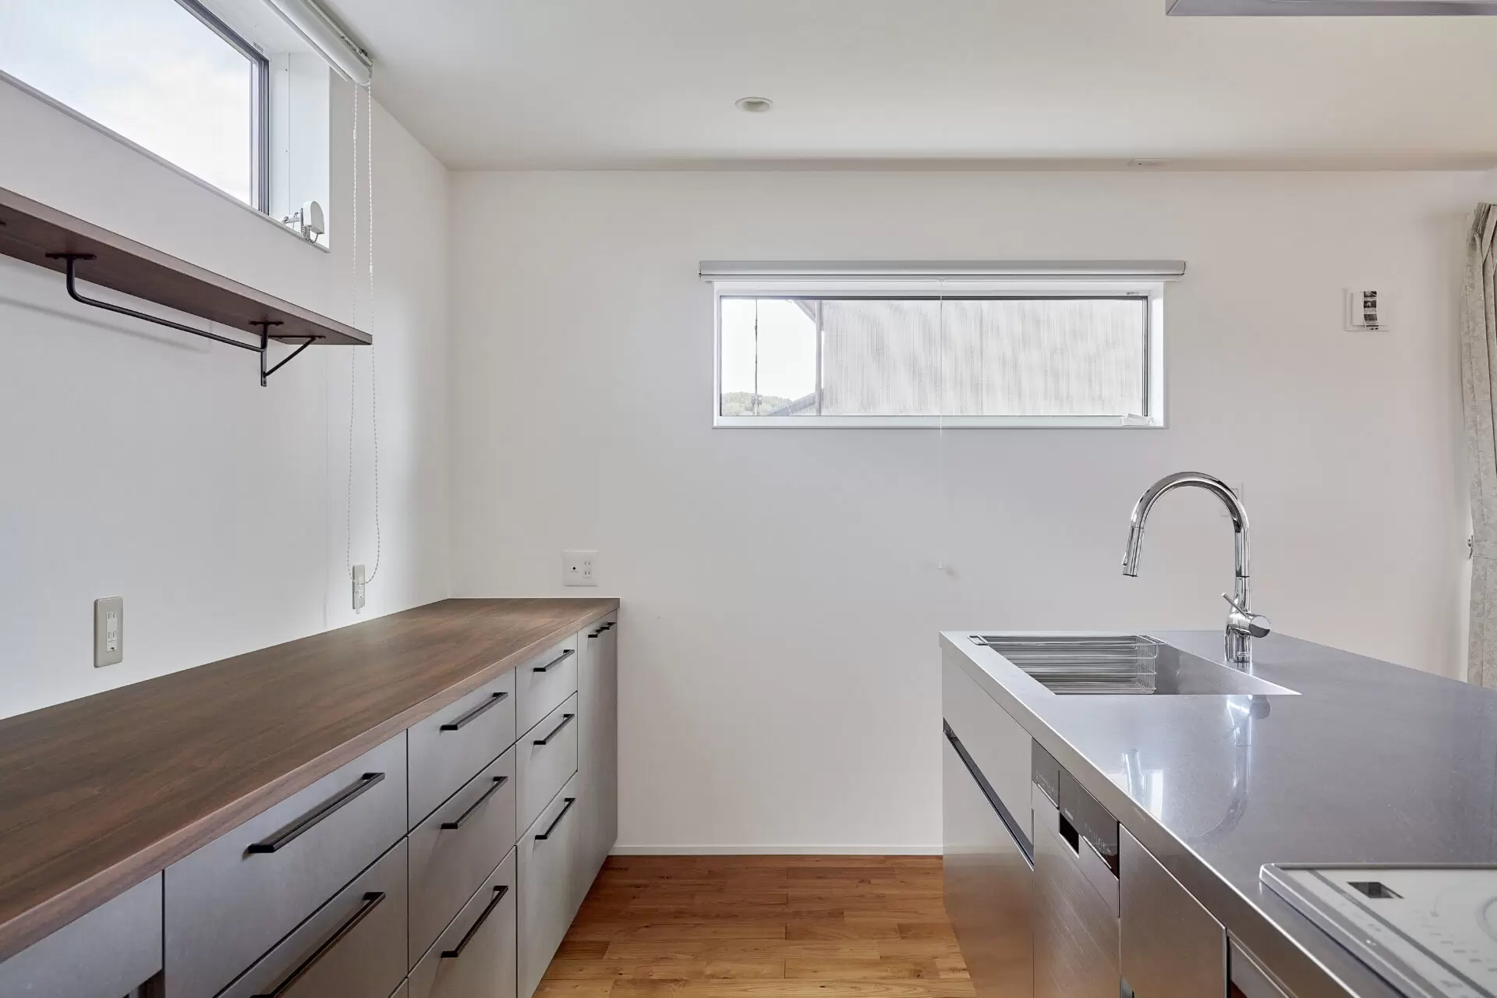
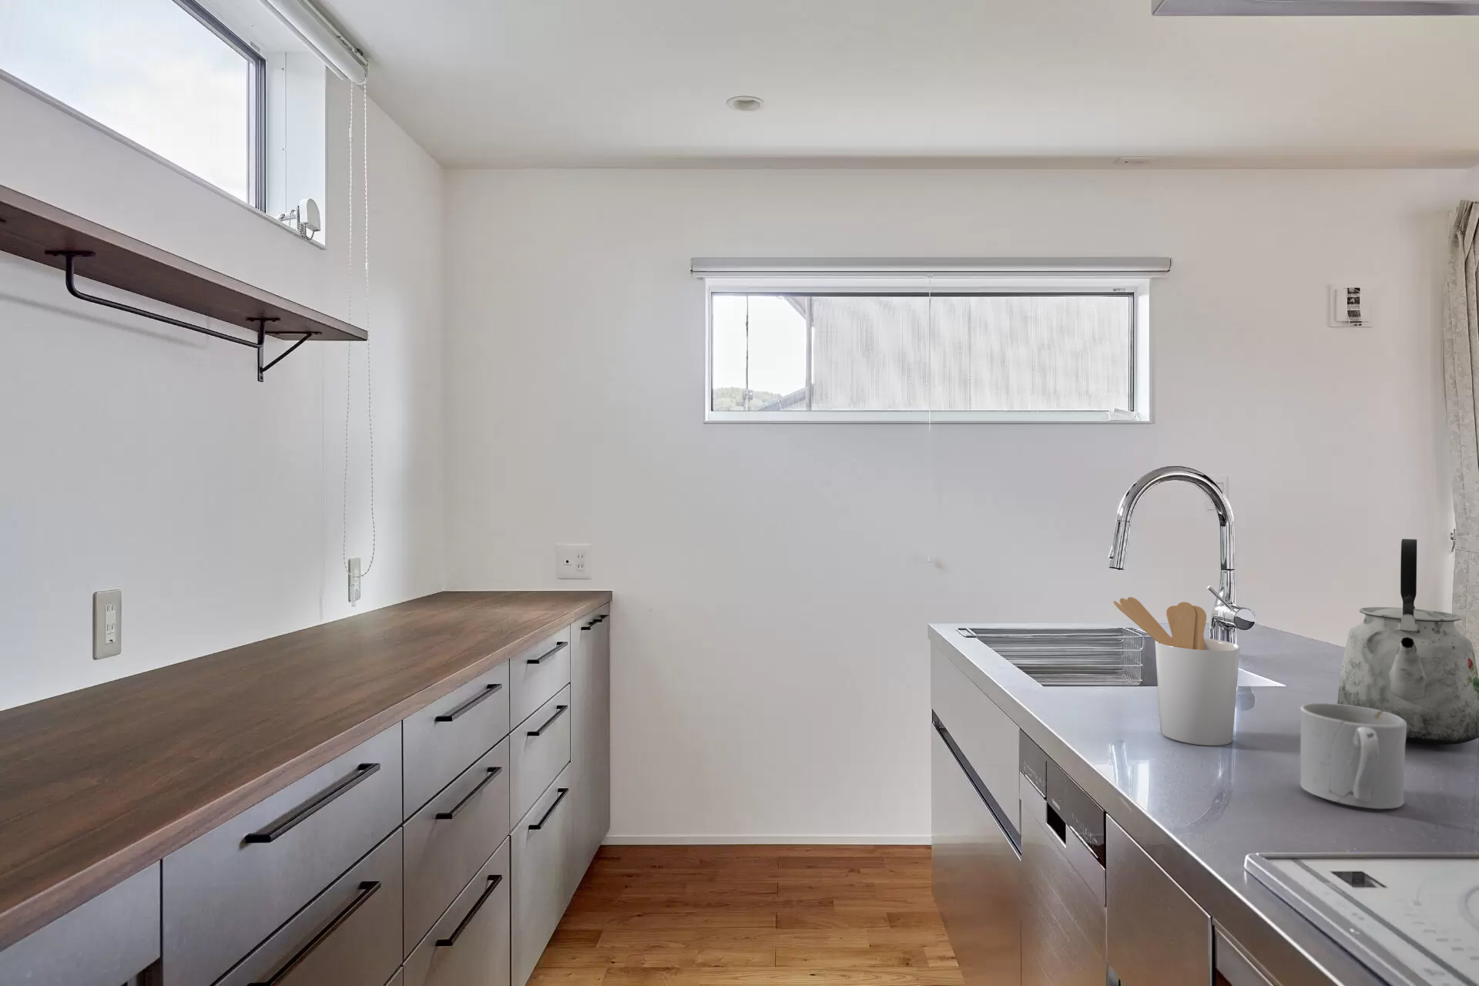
+ mug [1300,702,1406,810]
+ utensil holder [1113,596,1241,746]
+ kettle [1337,538,1479,746]
